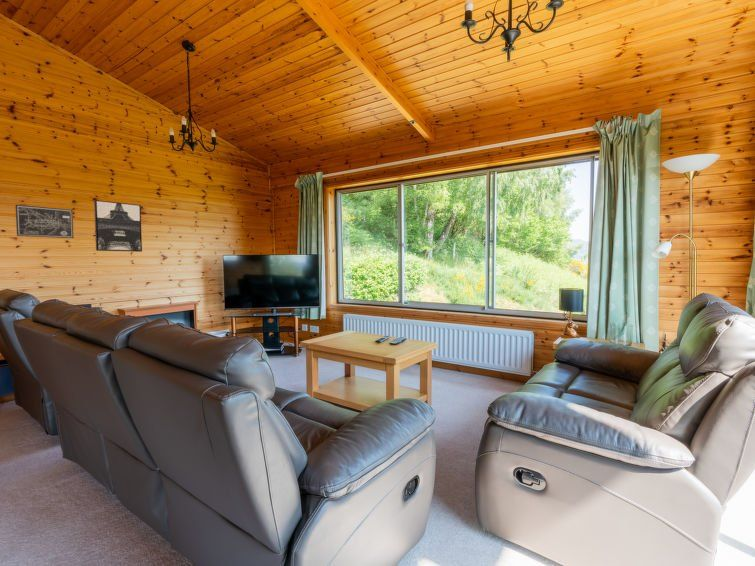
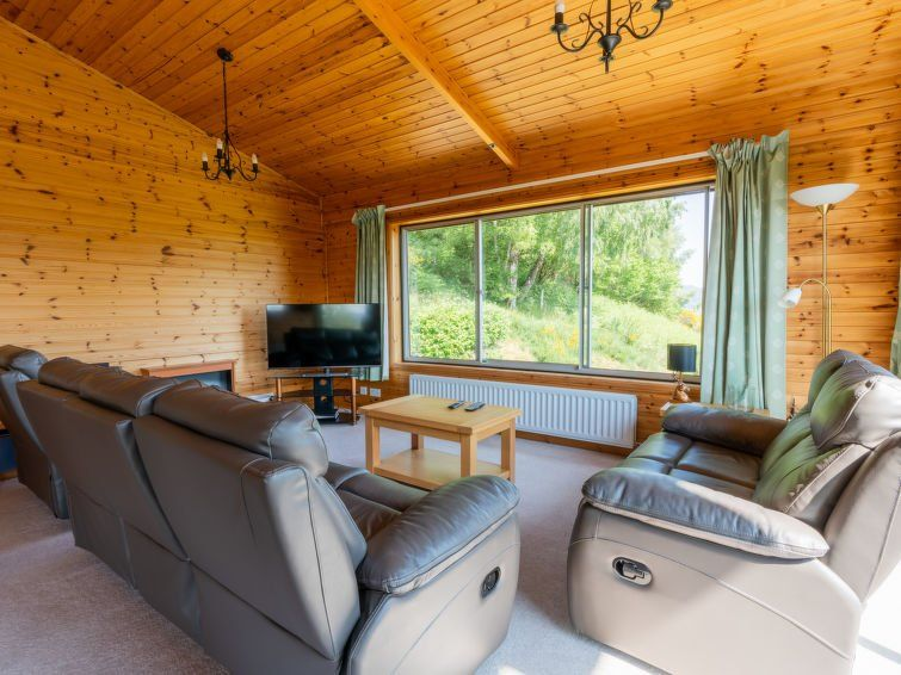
- wall art [15,204,75,239]
- wall art [93,199,143,253]
